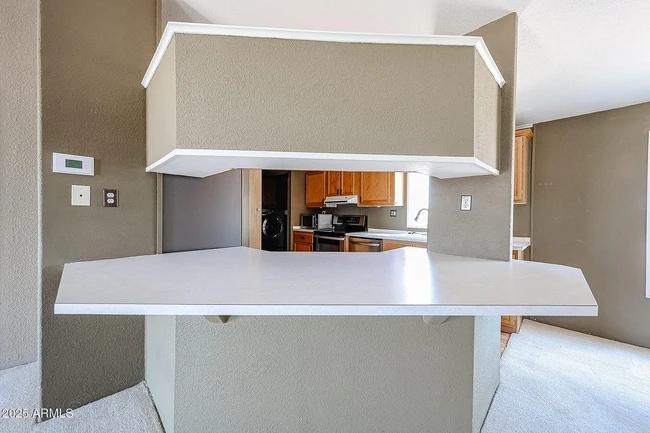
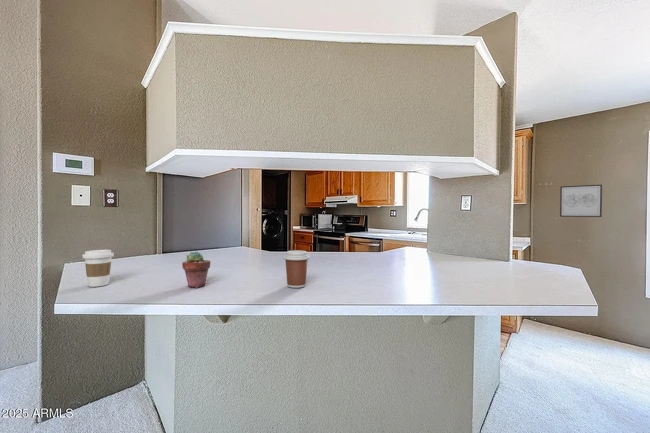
+ potted succulent [181,250,211,289]
+ coffee cup [81,248,115,288]
+ coffee cup [283,249,311,289]
+ wall art [559,184,603,218]
